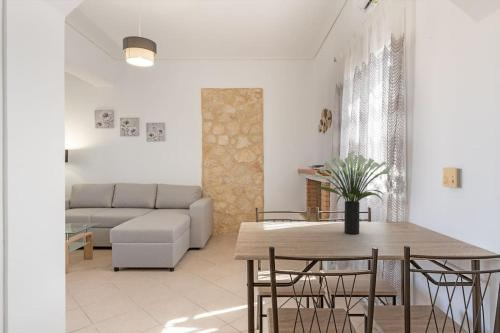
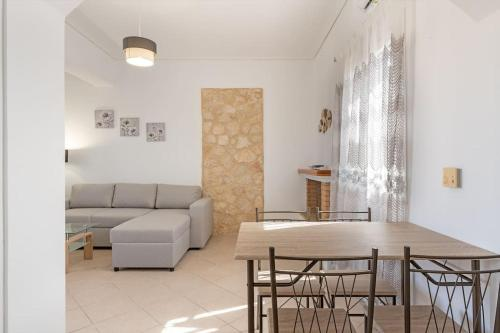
- potted plant [313,151,391,235]
